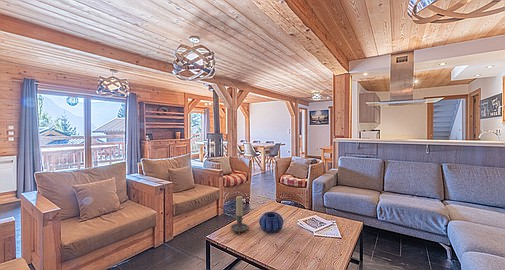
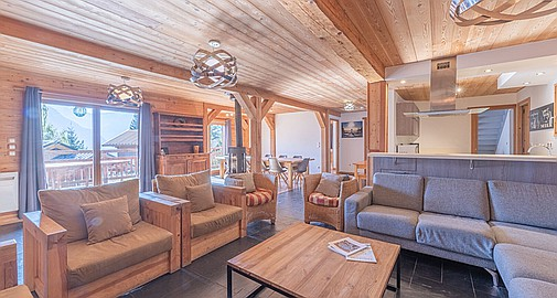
- candle holder [229,195,250,235]
- decorative bowl [258,211,285,234]
